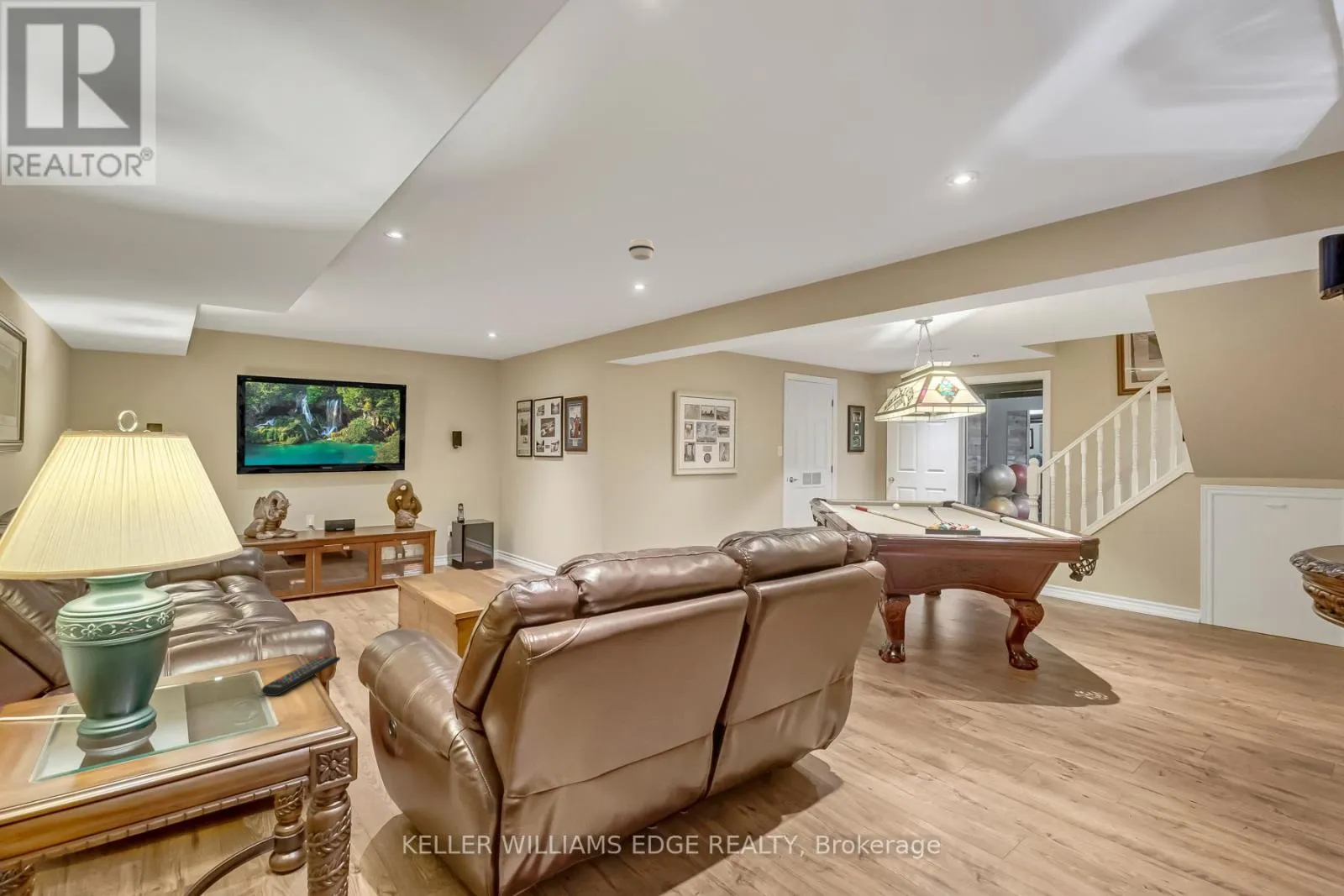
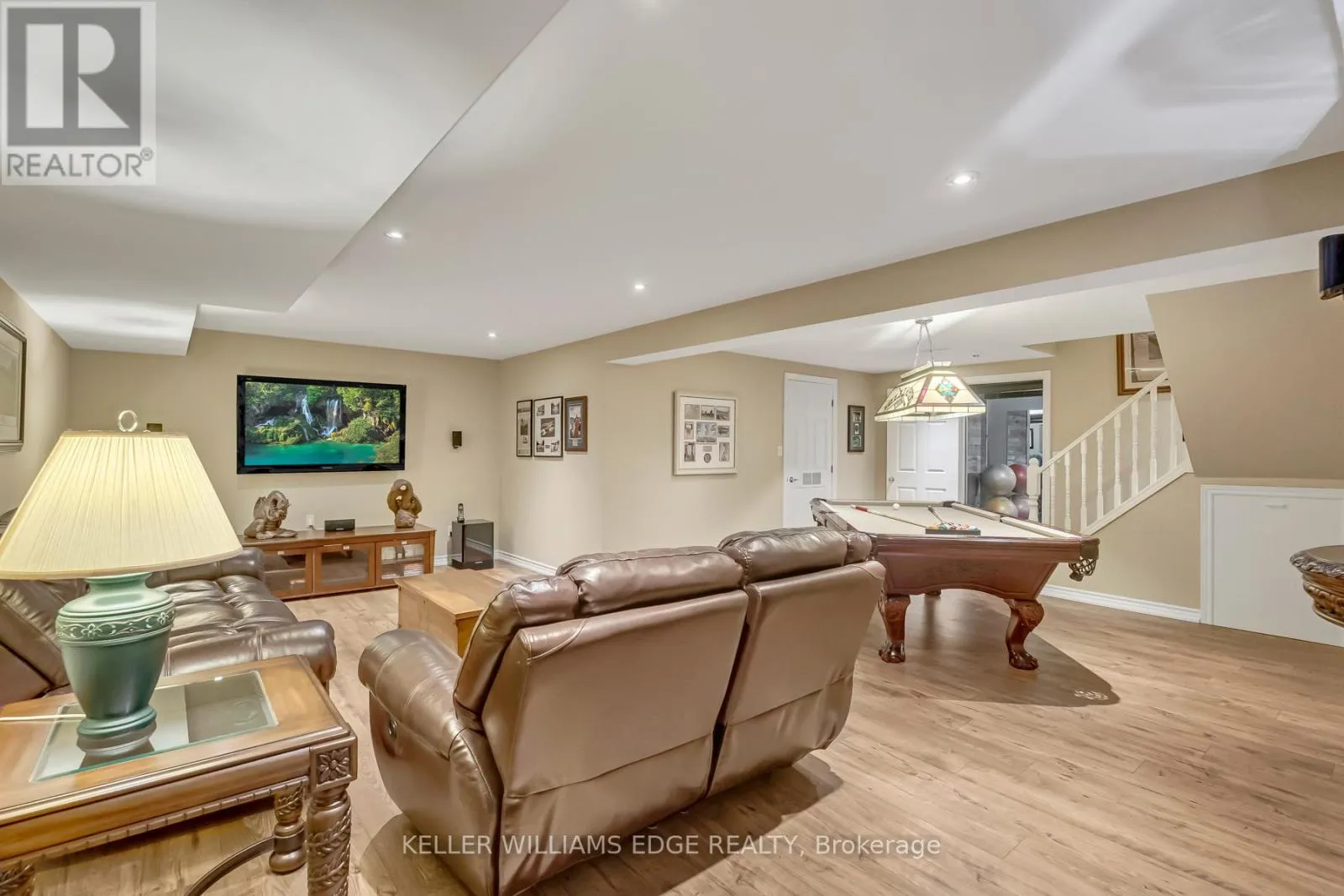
- remote control [260,656,341,697]
- smoke detector [627,238,655,261]
